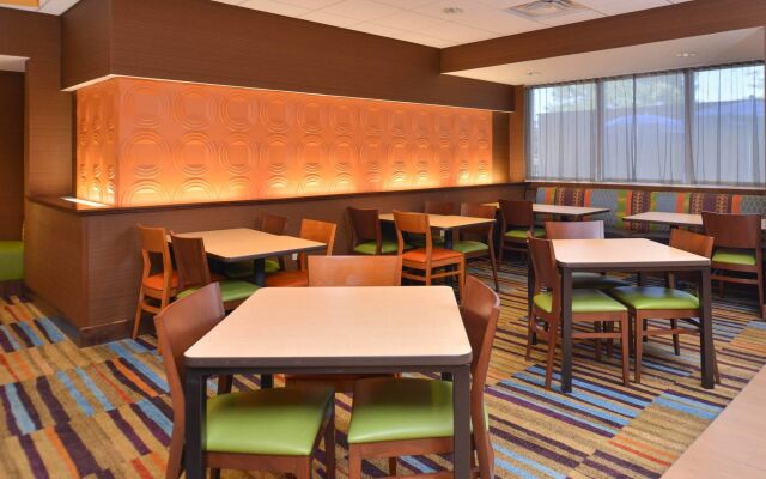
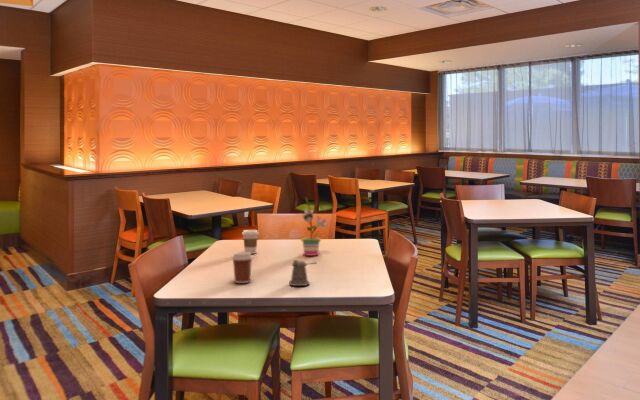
+ coffee cup [231,251,254,284]
+ potted plant [299,196,330,257]
+ pepper shaker [288,259,317,287]
+ coffee cup [241,229,260,255]
